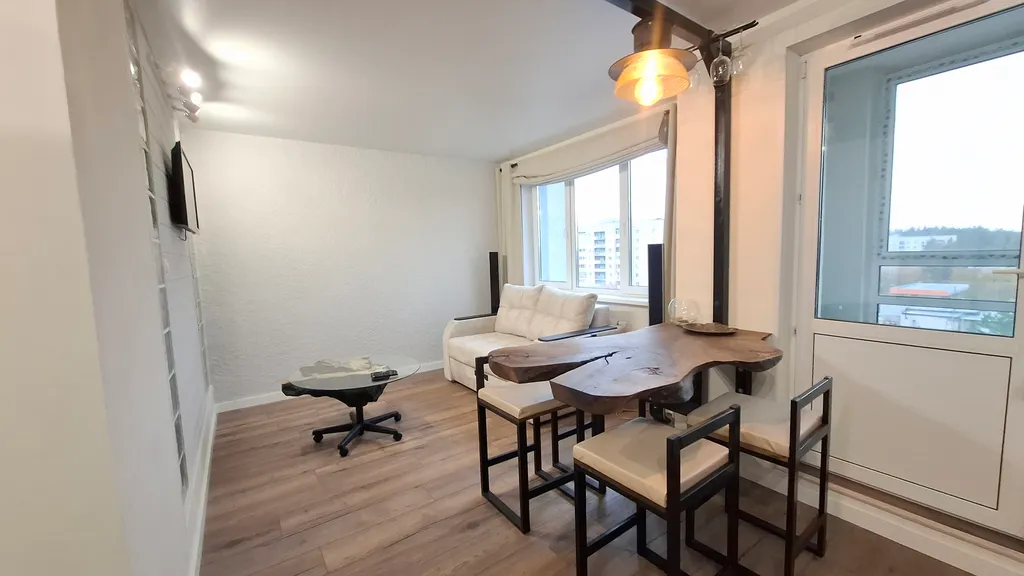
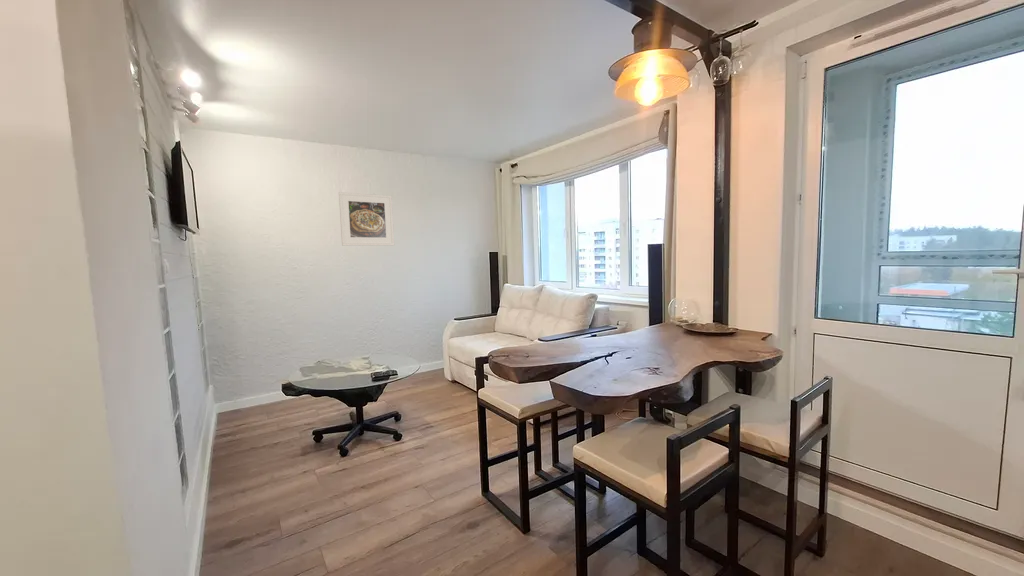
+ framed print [338,191,395,247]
